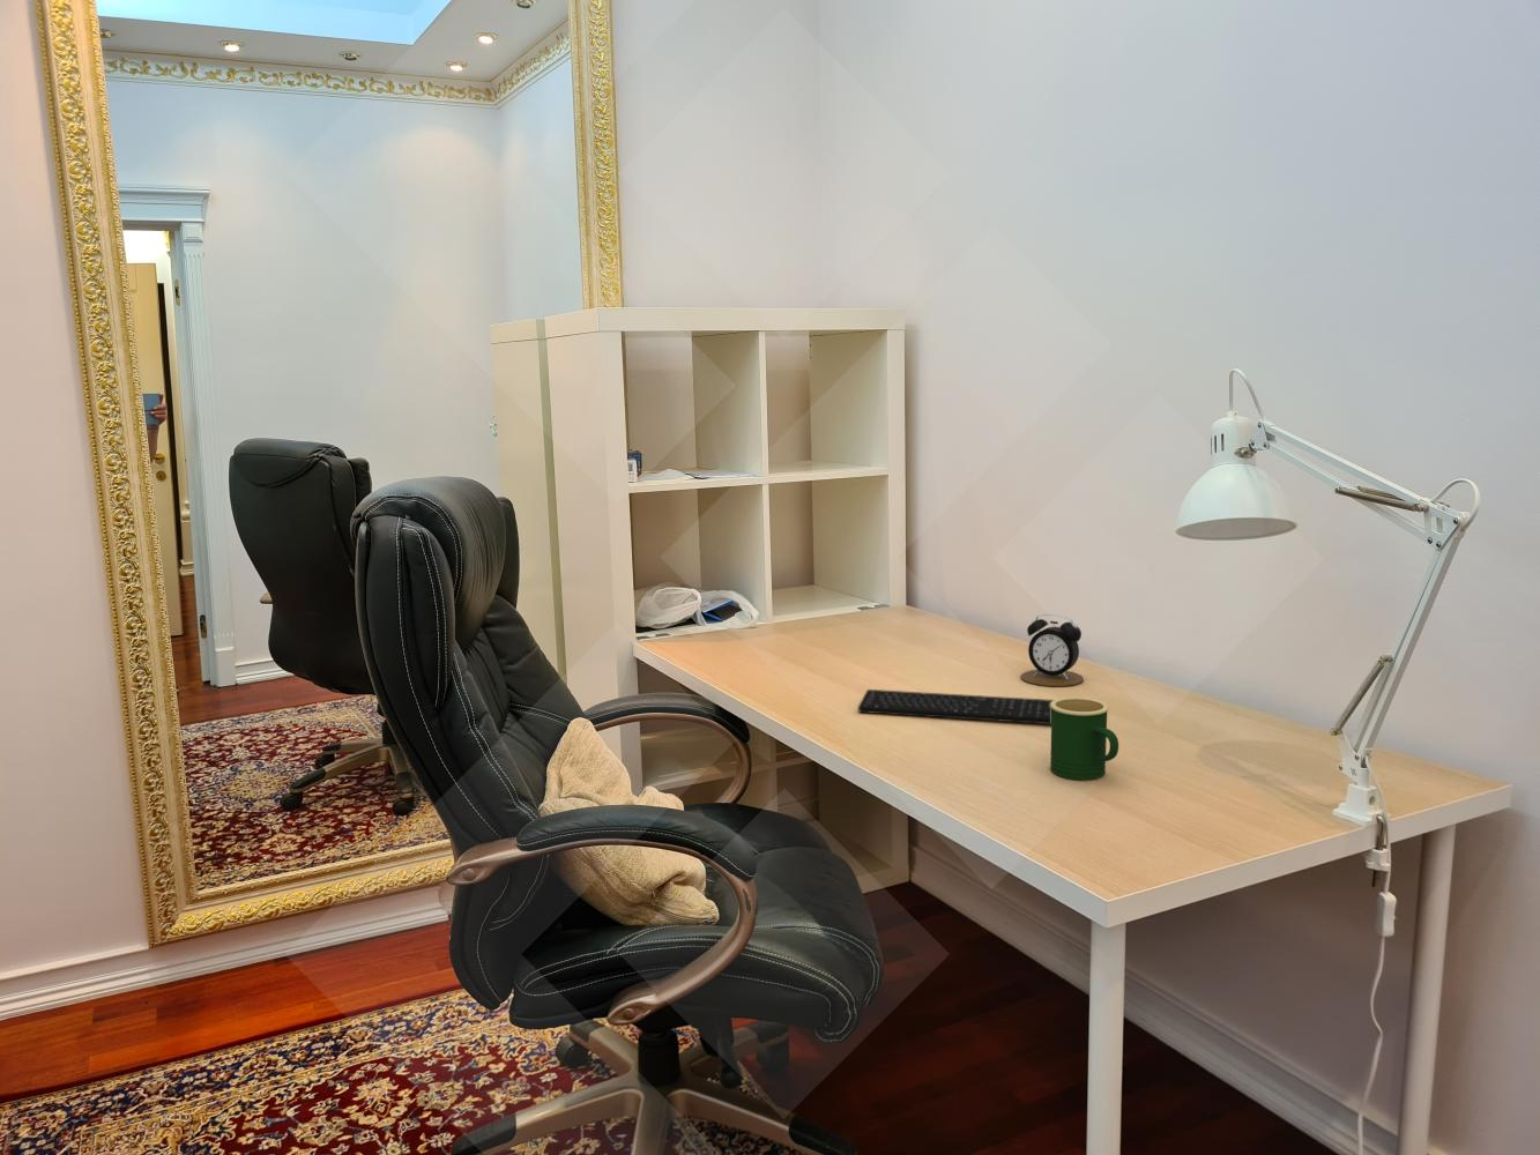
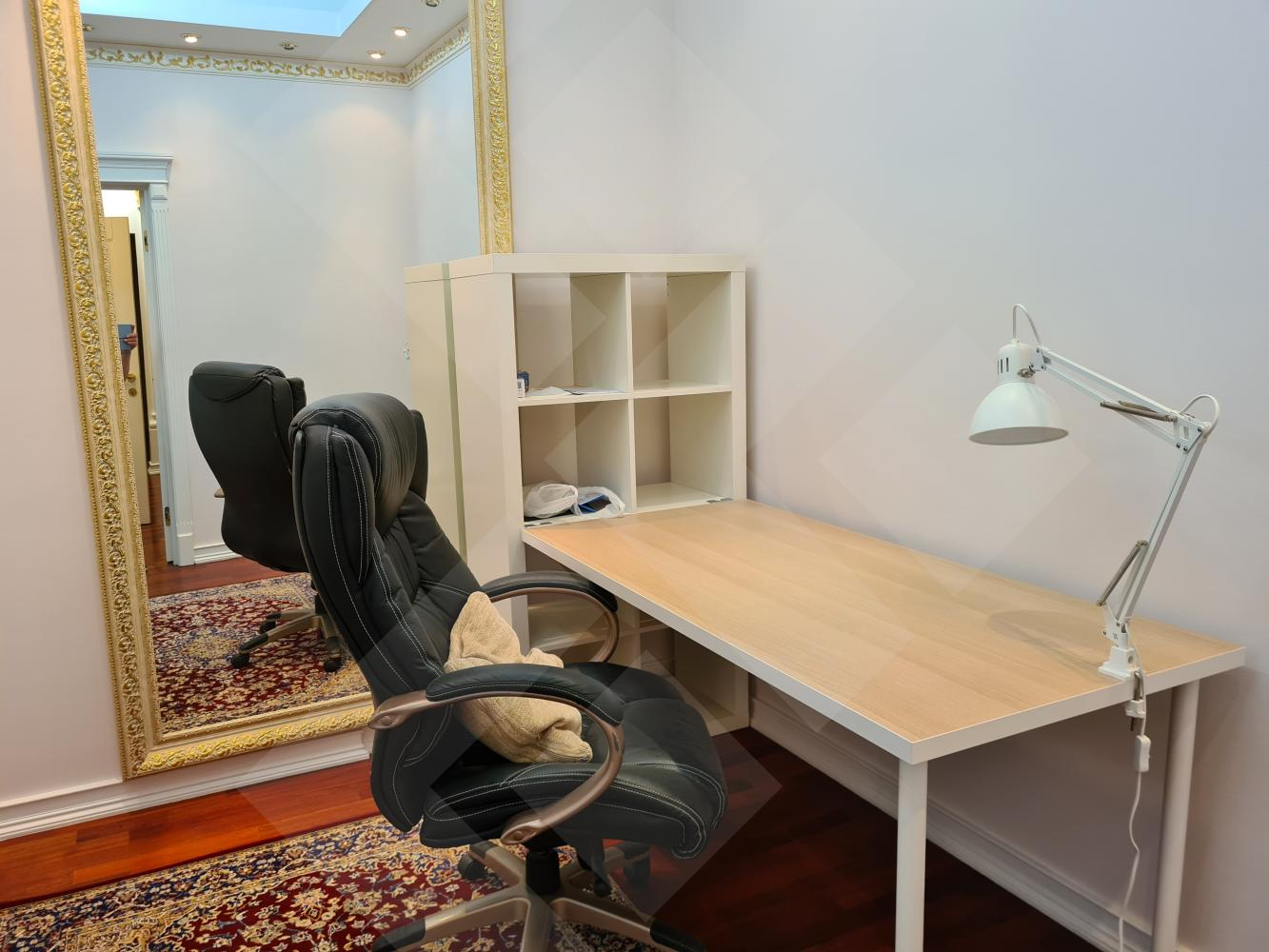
- alarm clock [1021,614,1085,687]
- keyboard [857,688,1055,726]
- mug [1049,696,1119,781]
